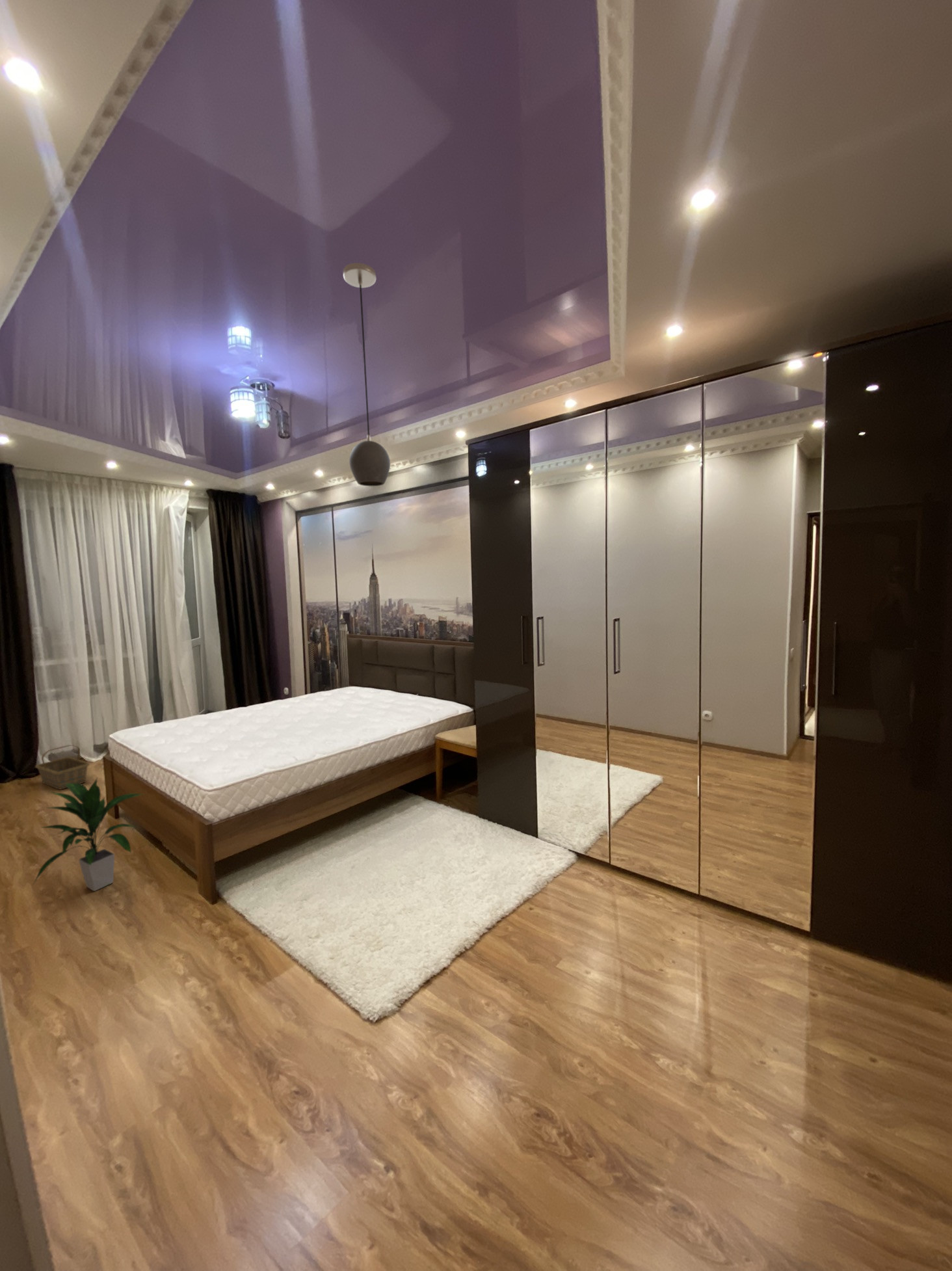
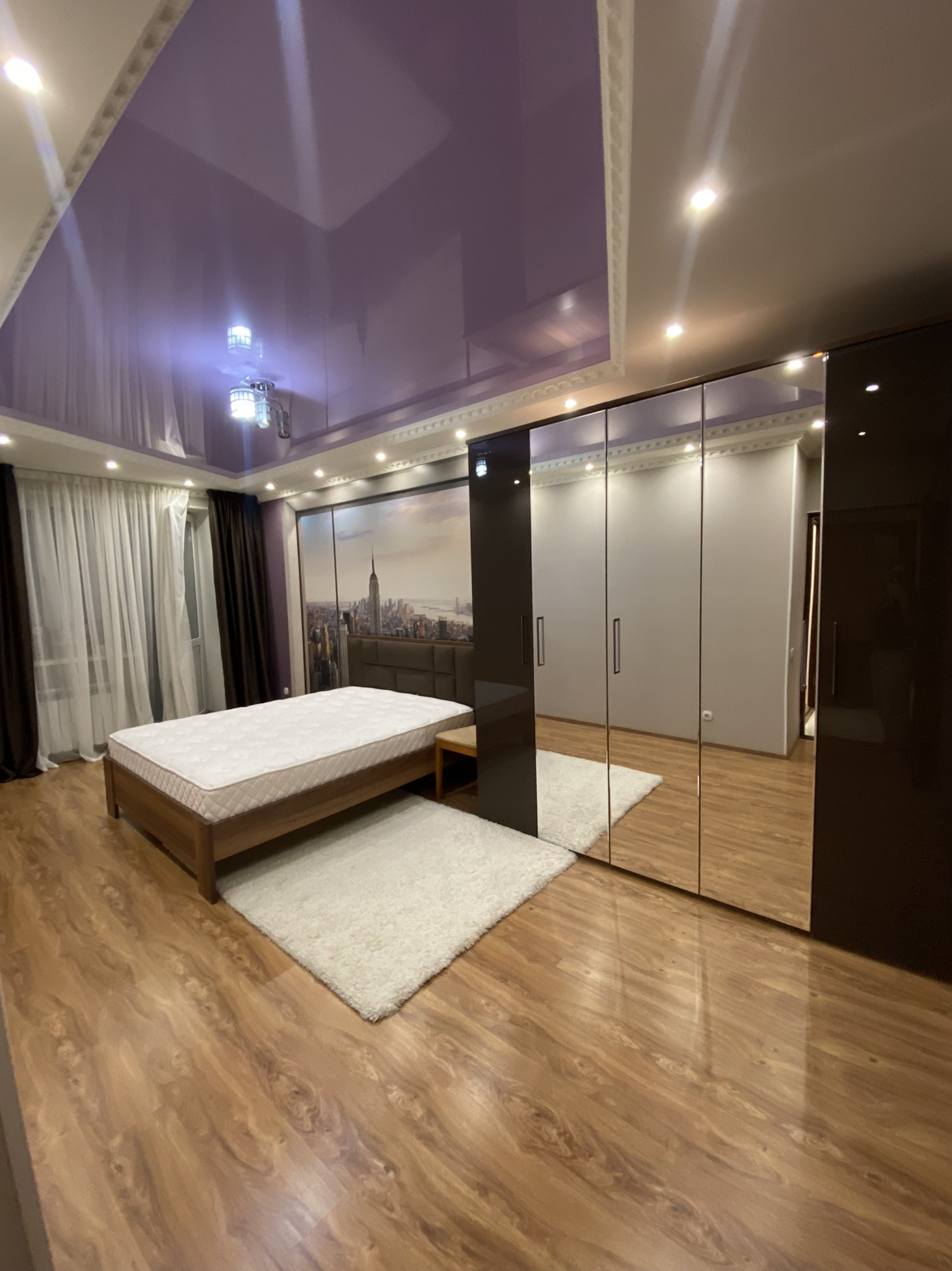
- light fixture [342,262,391,487]
- indoor plant [33,777,146,892]
- basket [34,744,90,790]
